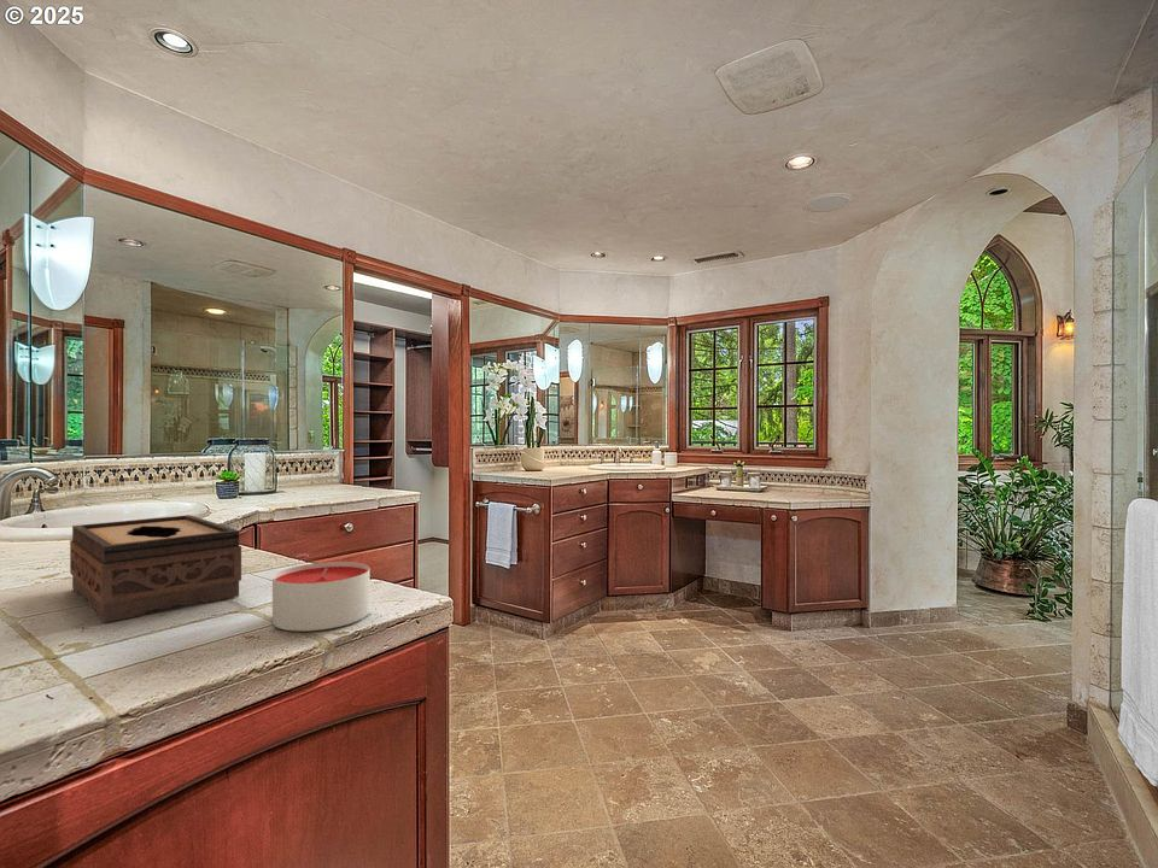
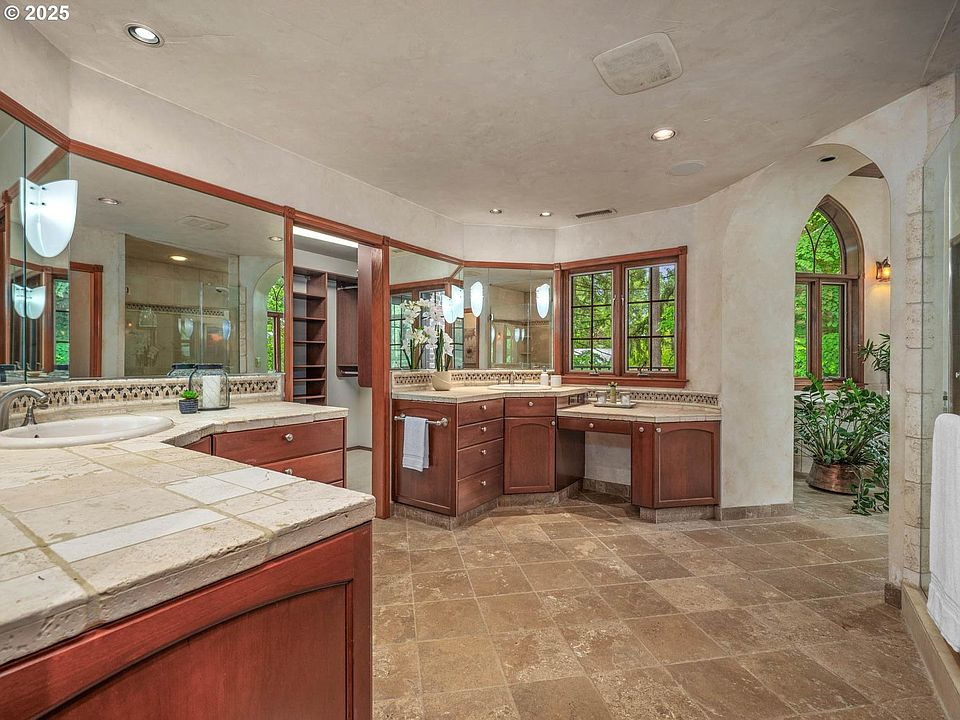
- candle [271,561,372,632]
- tissue box [69,514,242,623]
